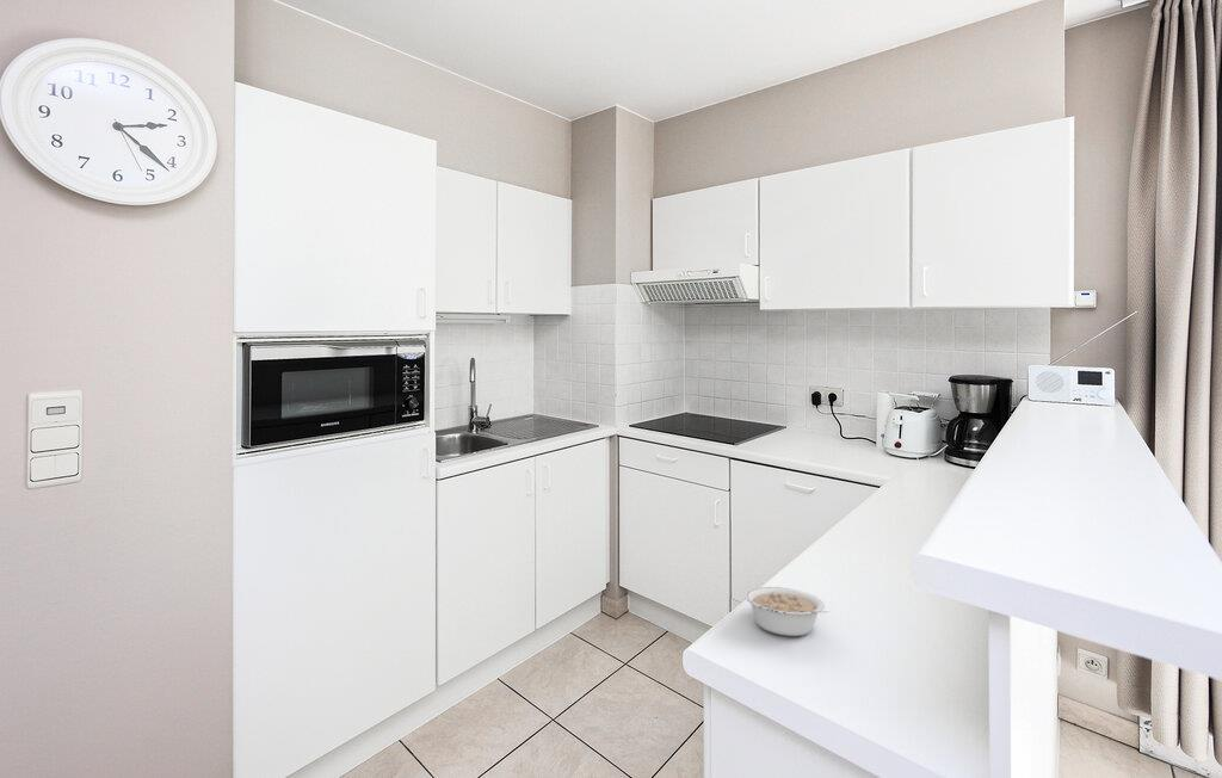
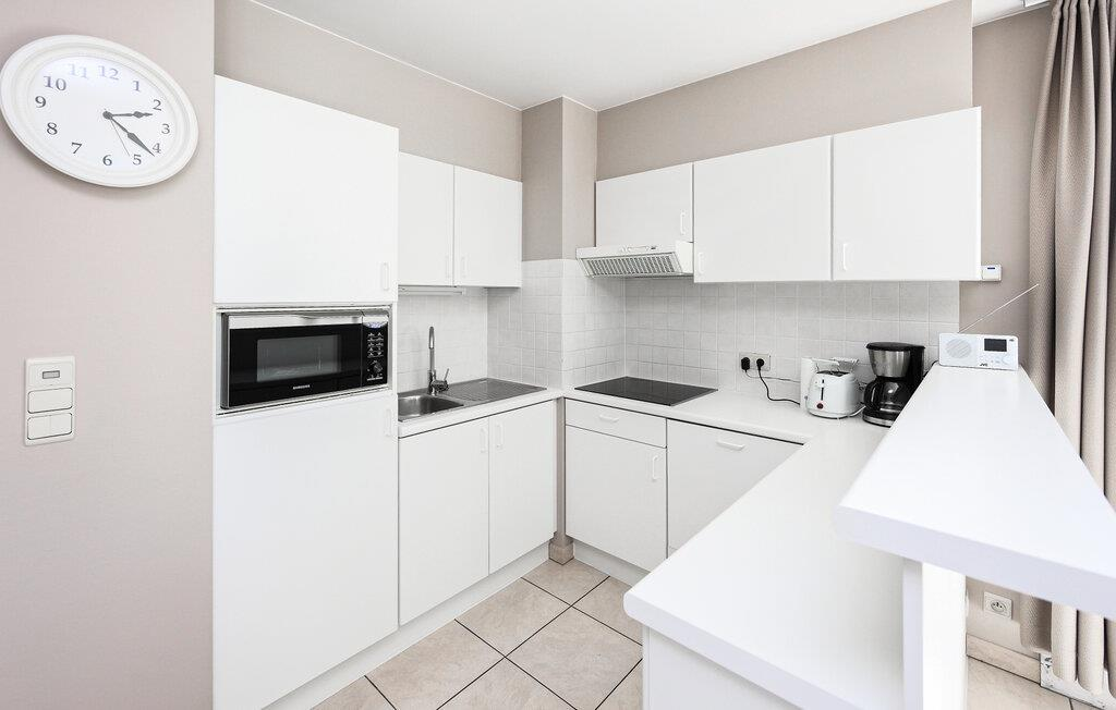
- legume [743,586,831,637]
